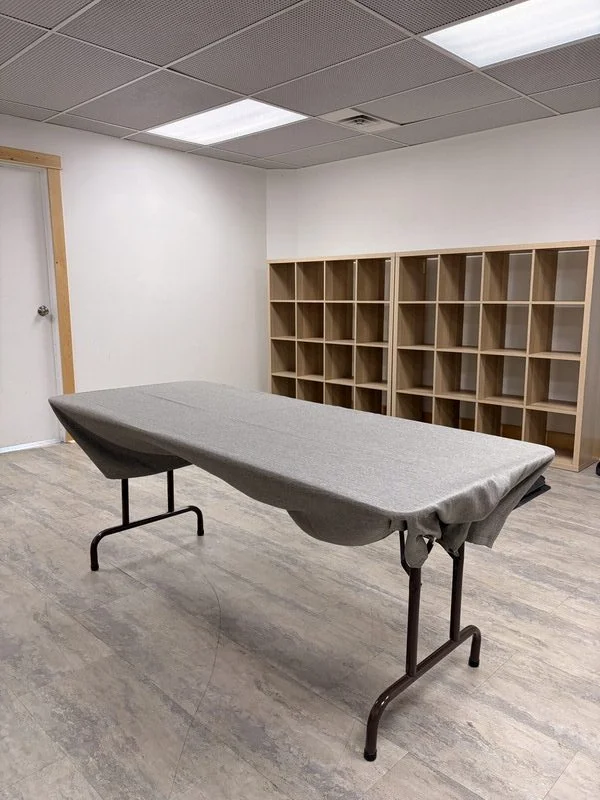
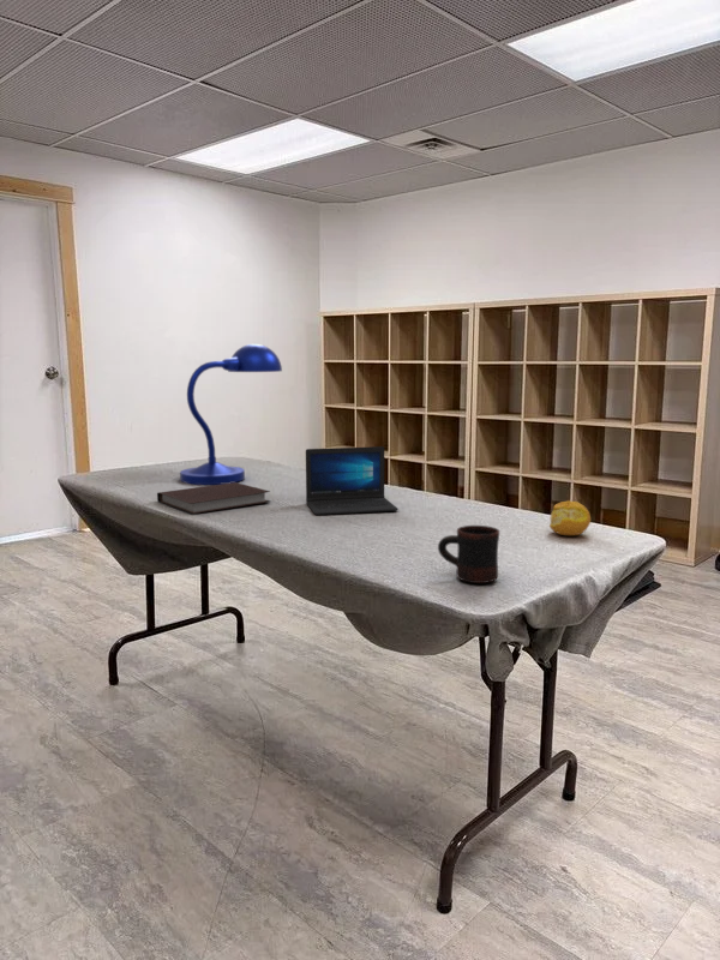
+ notebook [156,482,271,516]
+ mug [437,524,500,584]
+ laptop [305,445,400,516]
+ fruit [548,499,592,536]
+ desk lamp [179,343,283,486]
